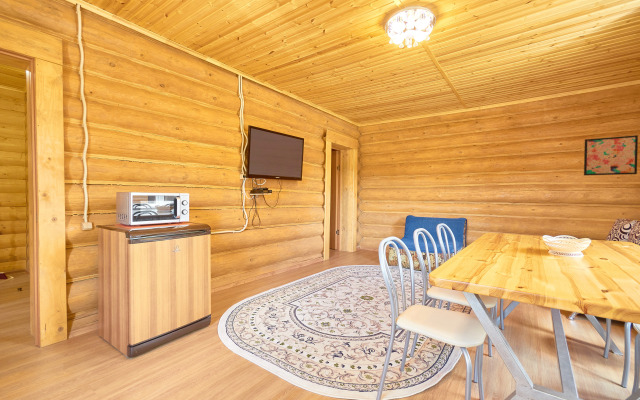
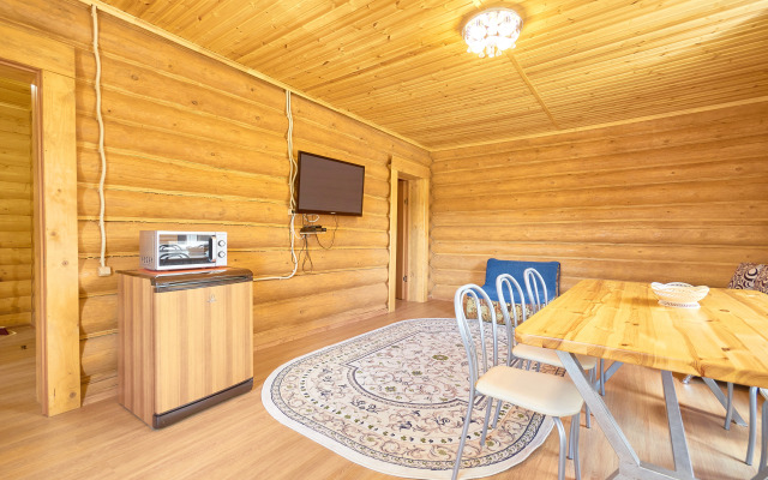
- wall art [583,134,639,176]
